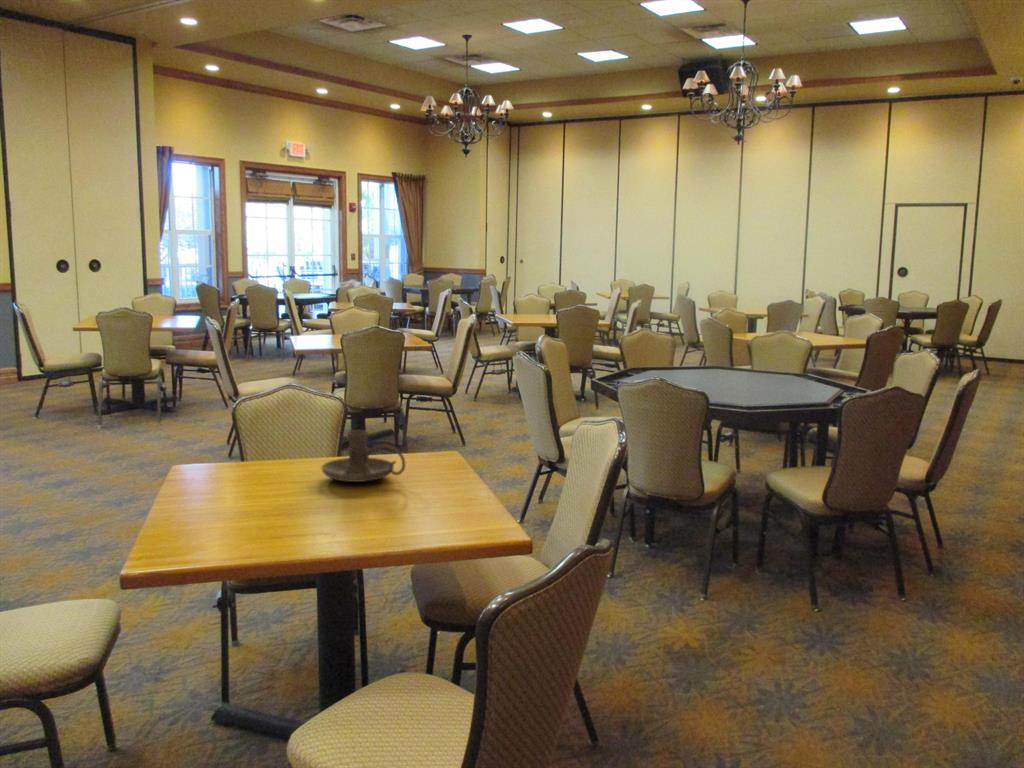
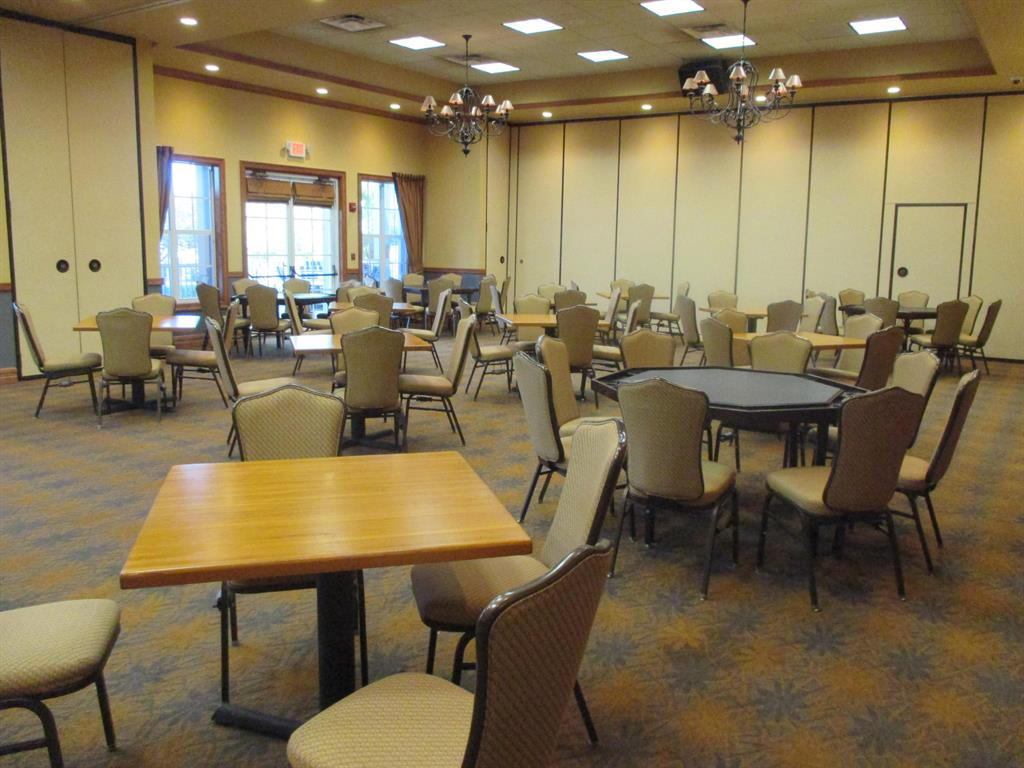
- candle holder [320,429,407,483]
